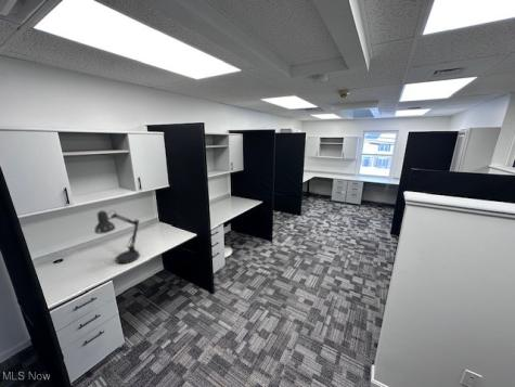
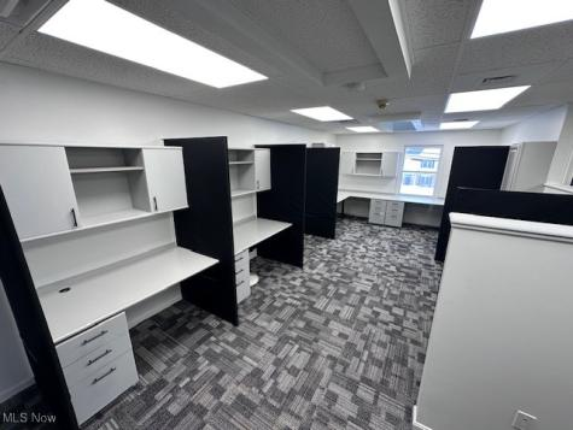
- desk lamp [93,209,141,265]
